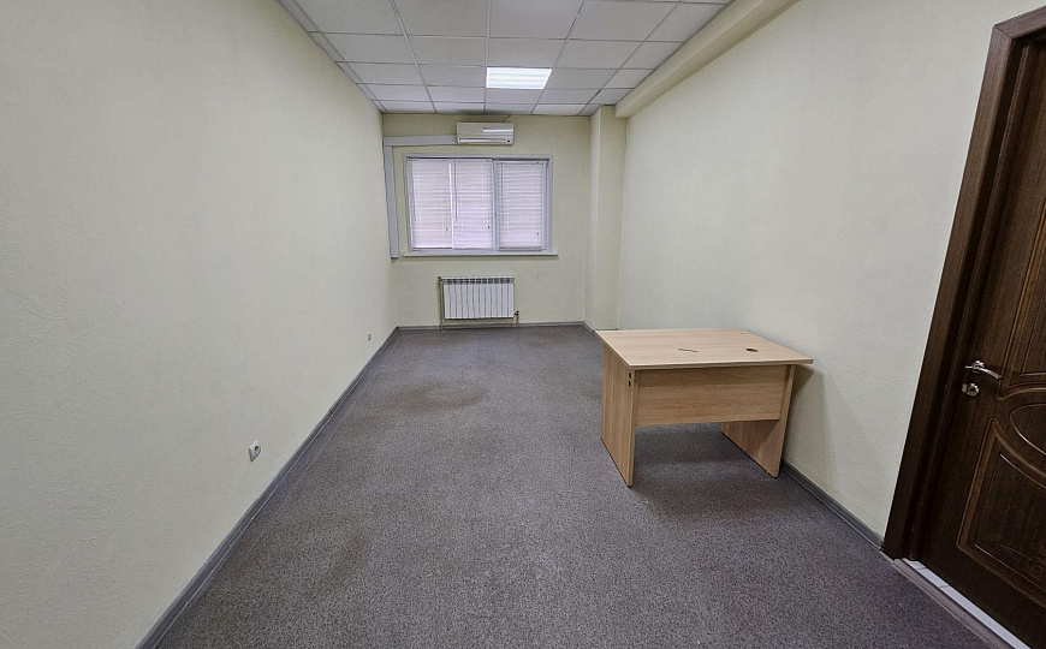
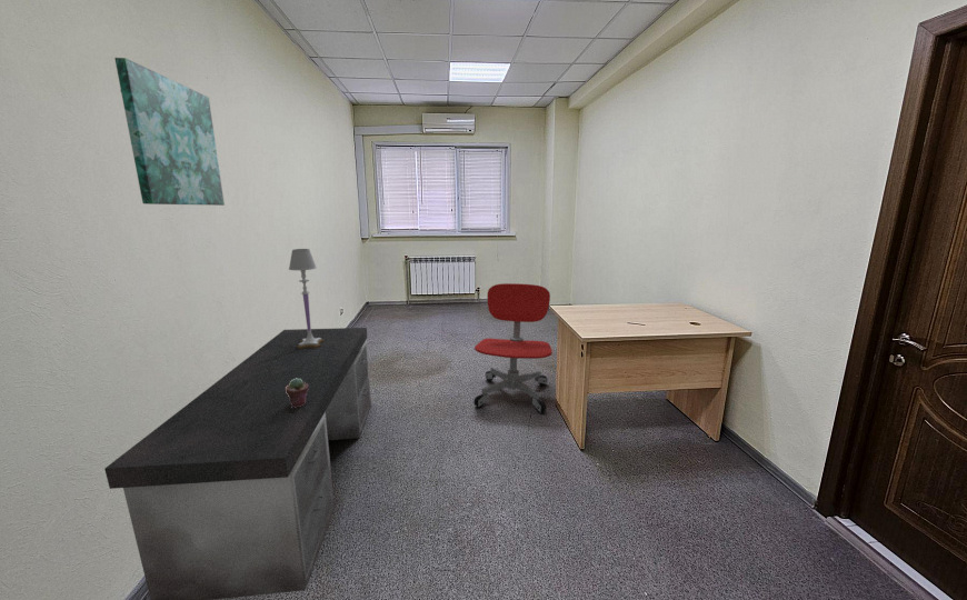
+ potted succulent [286,378,309,408]
+ wall art [113,57,226,207]
+ table lamp [288,248,323,349]
+ desk [103,327,372,600]
+ office chair [472,282,554,414]
